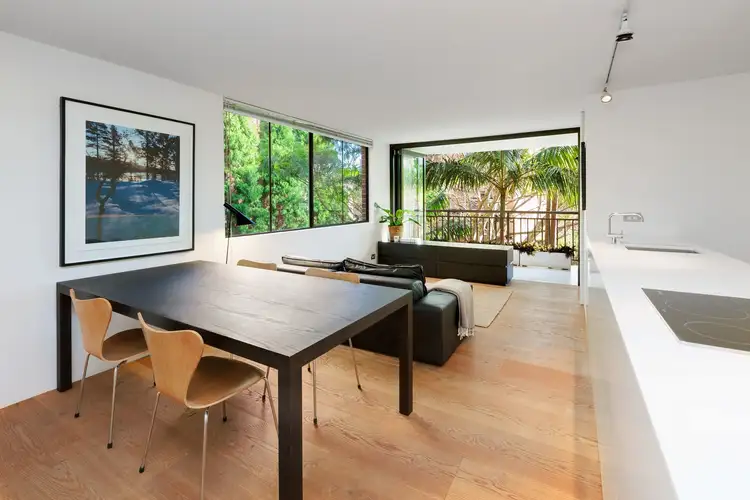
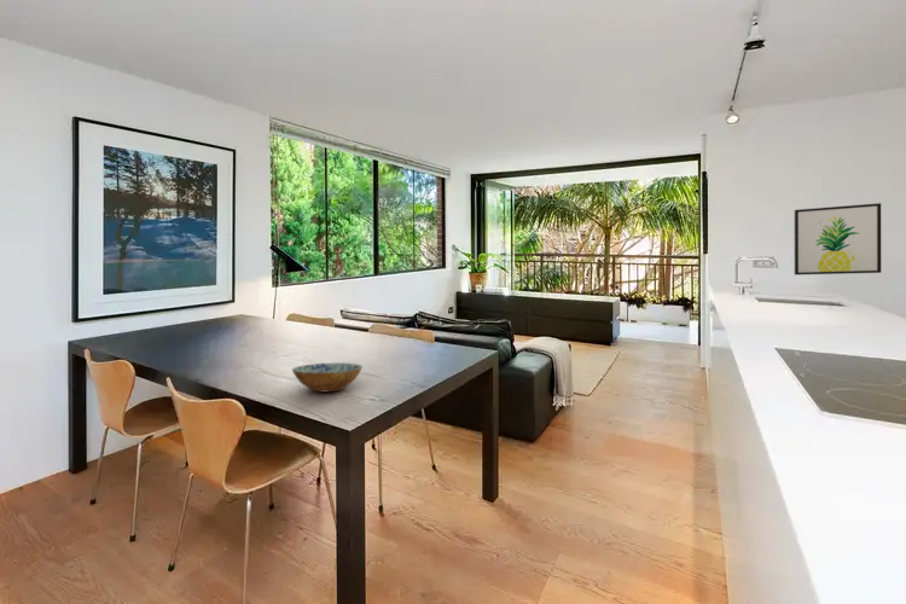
+ bowl [291,362,364,393]
+ wall art [794,202,882,277]
